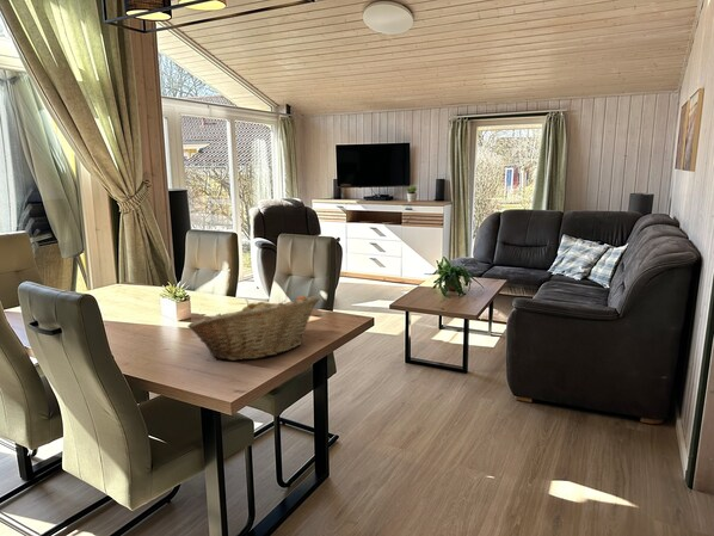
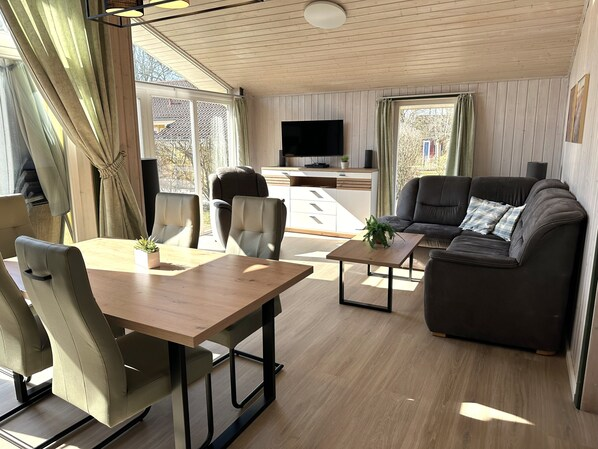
- fruit basket [186,295,321,362]
